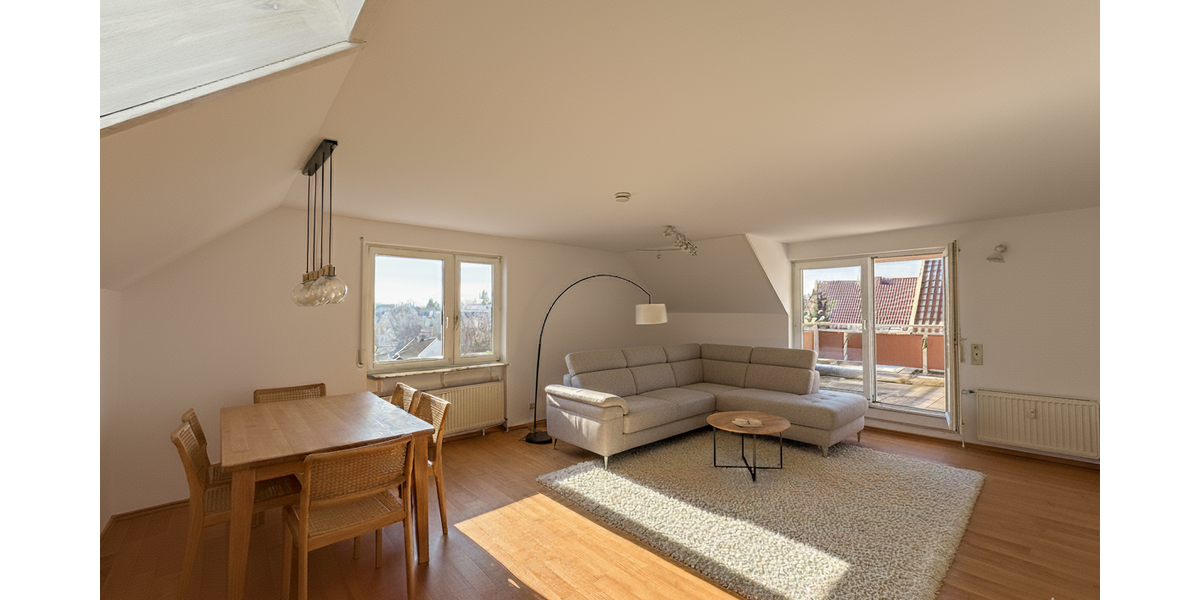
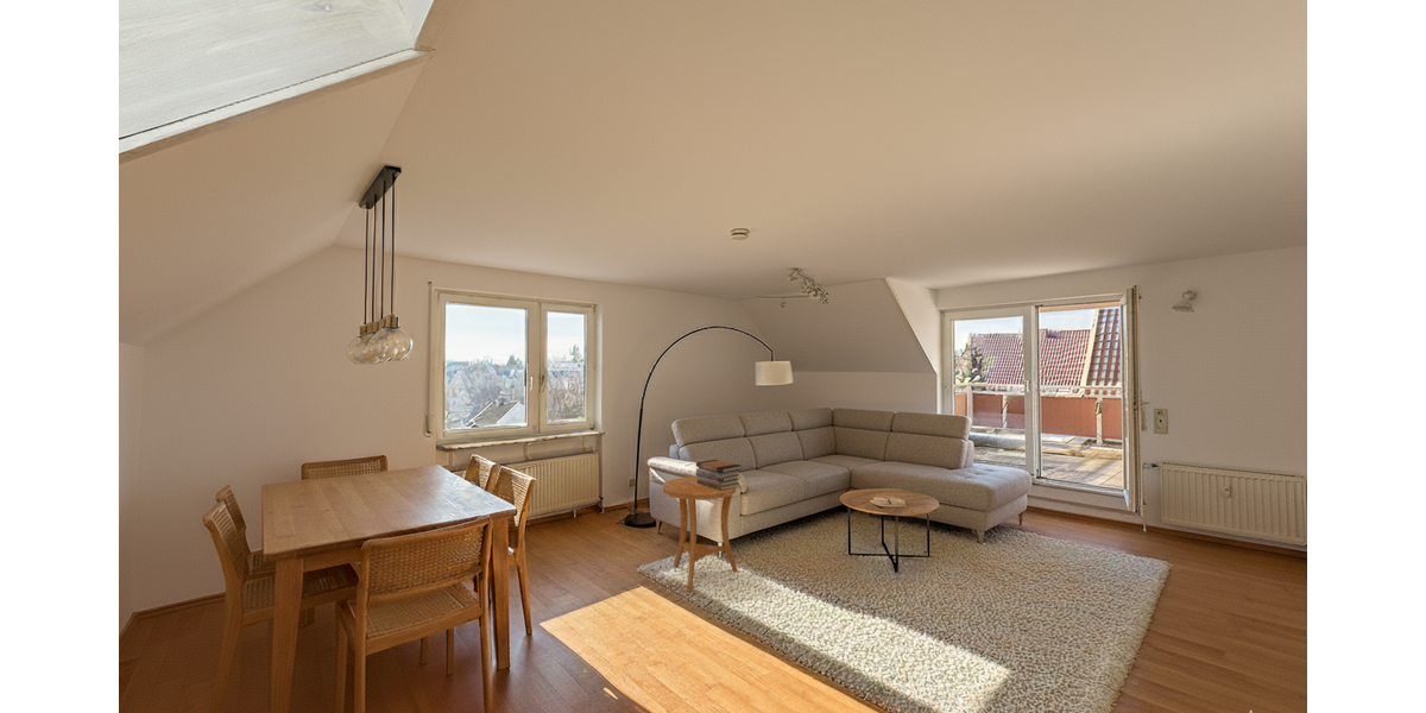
+ book stack [695,459,743,491]
+ side table [662,475,739,593]
